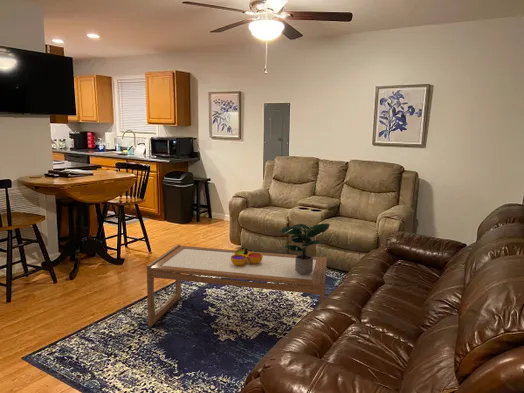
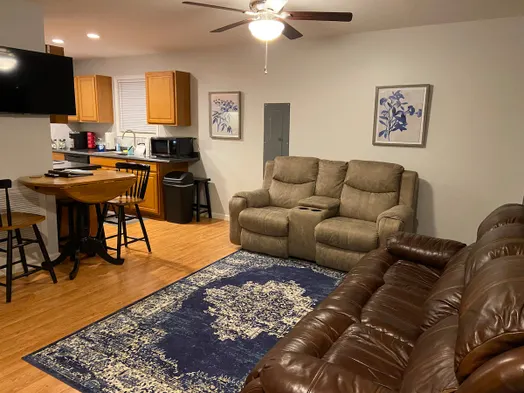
- decorative bowl [231,247,263,266]
- coffee table [146,244,328,328]
- potted plant [279,222,331,274]
